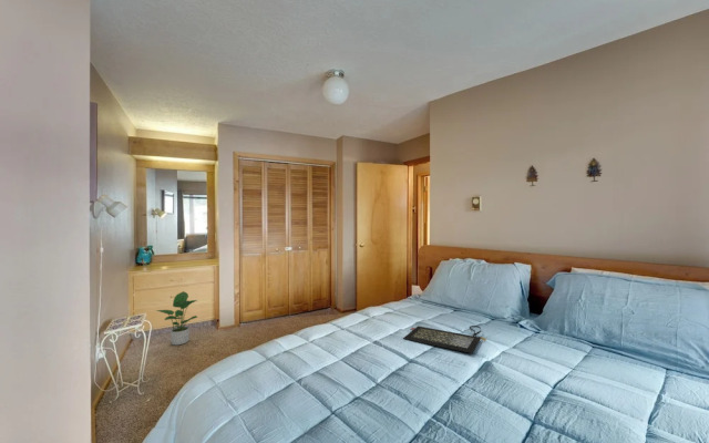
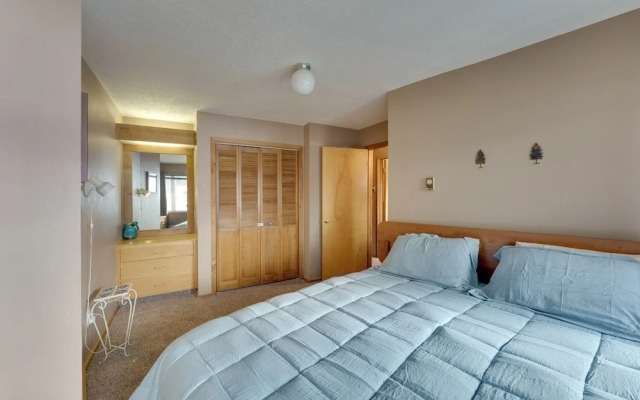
- potted plant [155,290,198,347]
- clutch bag [402,324,487,354]
